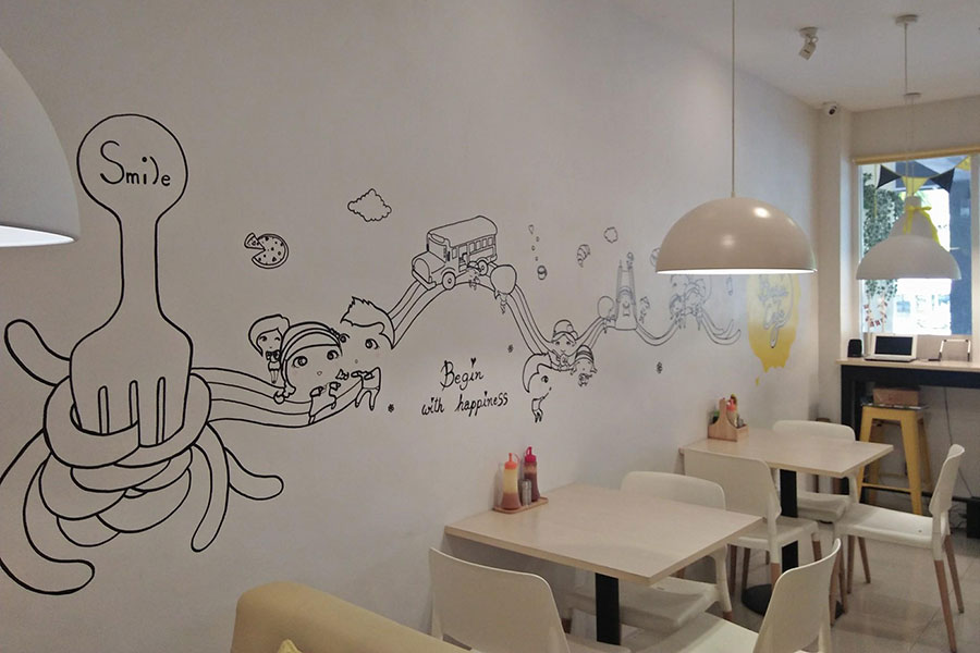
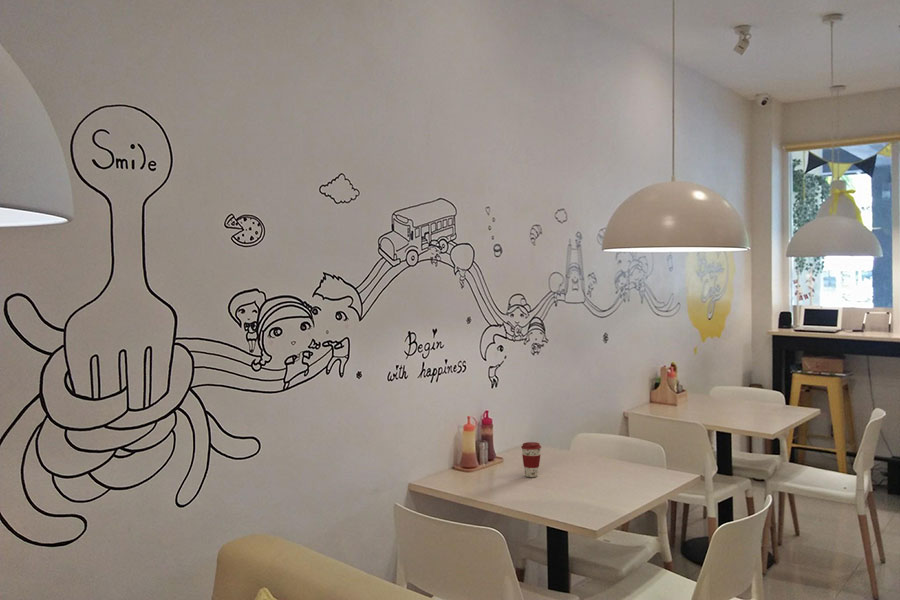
+ coffee cup [520,441,542,478]
